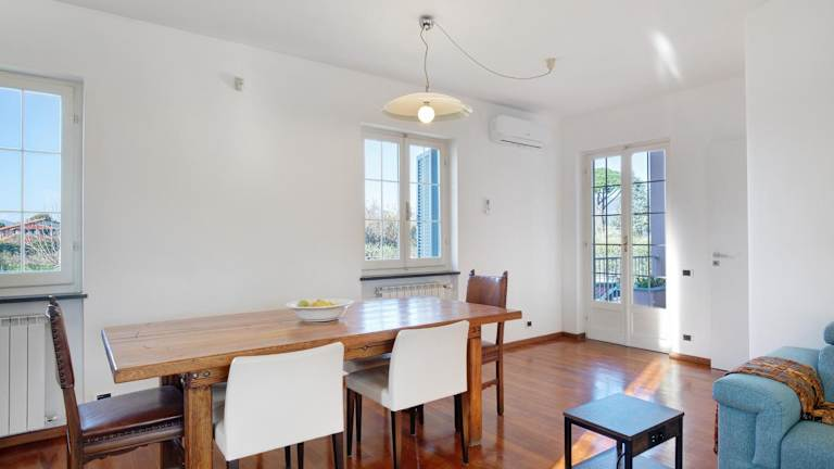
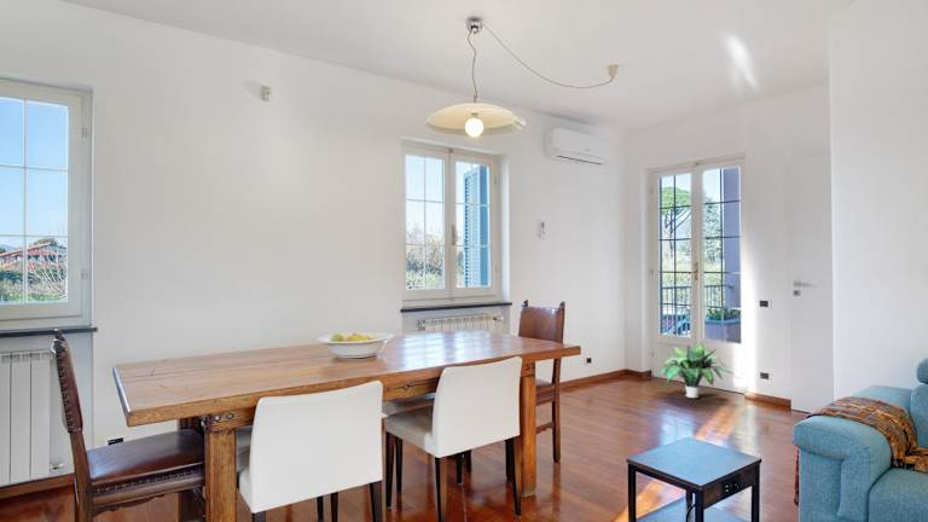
+ potted plant [657,341,735,399]
